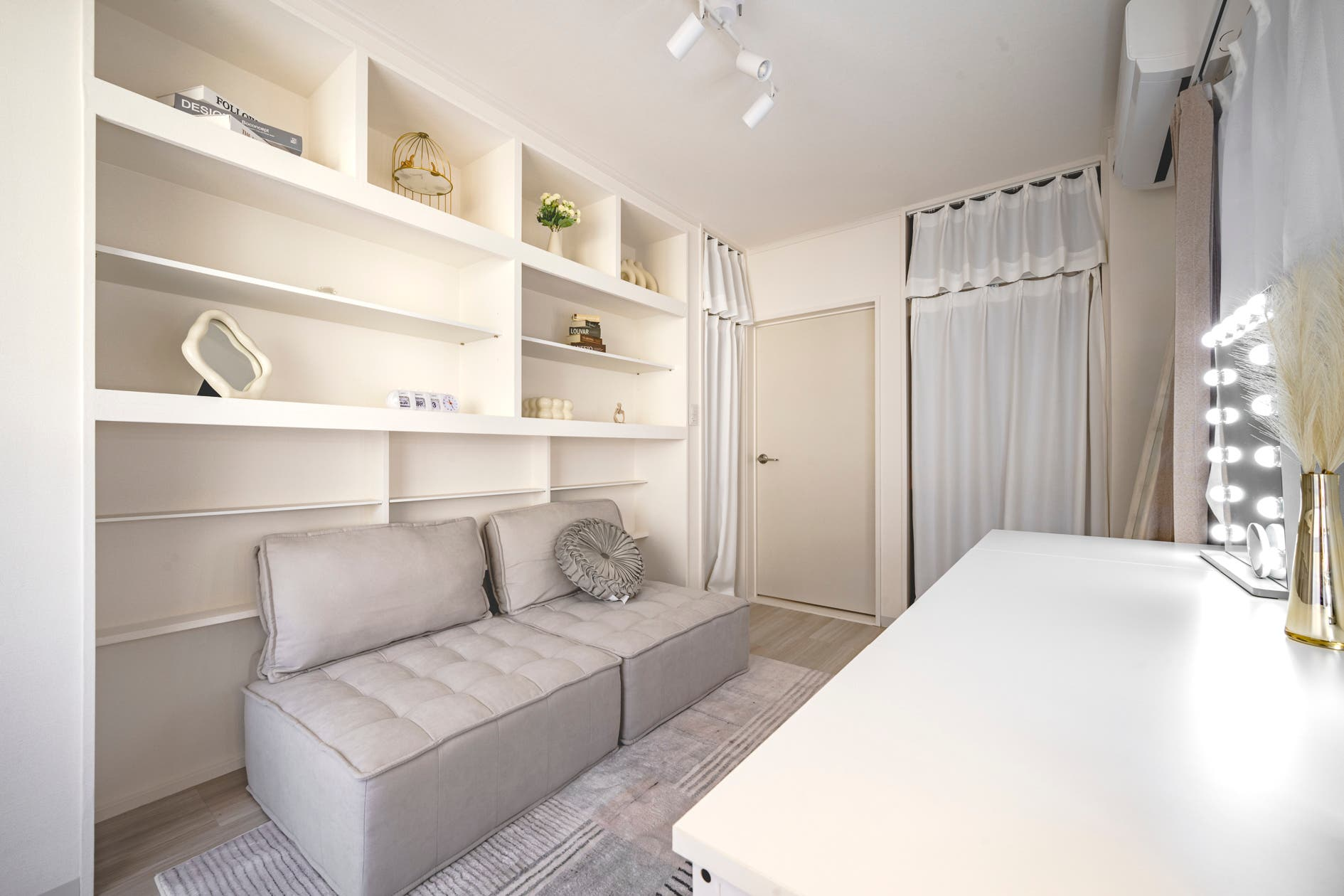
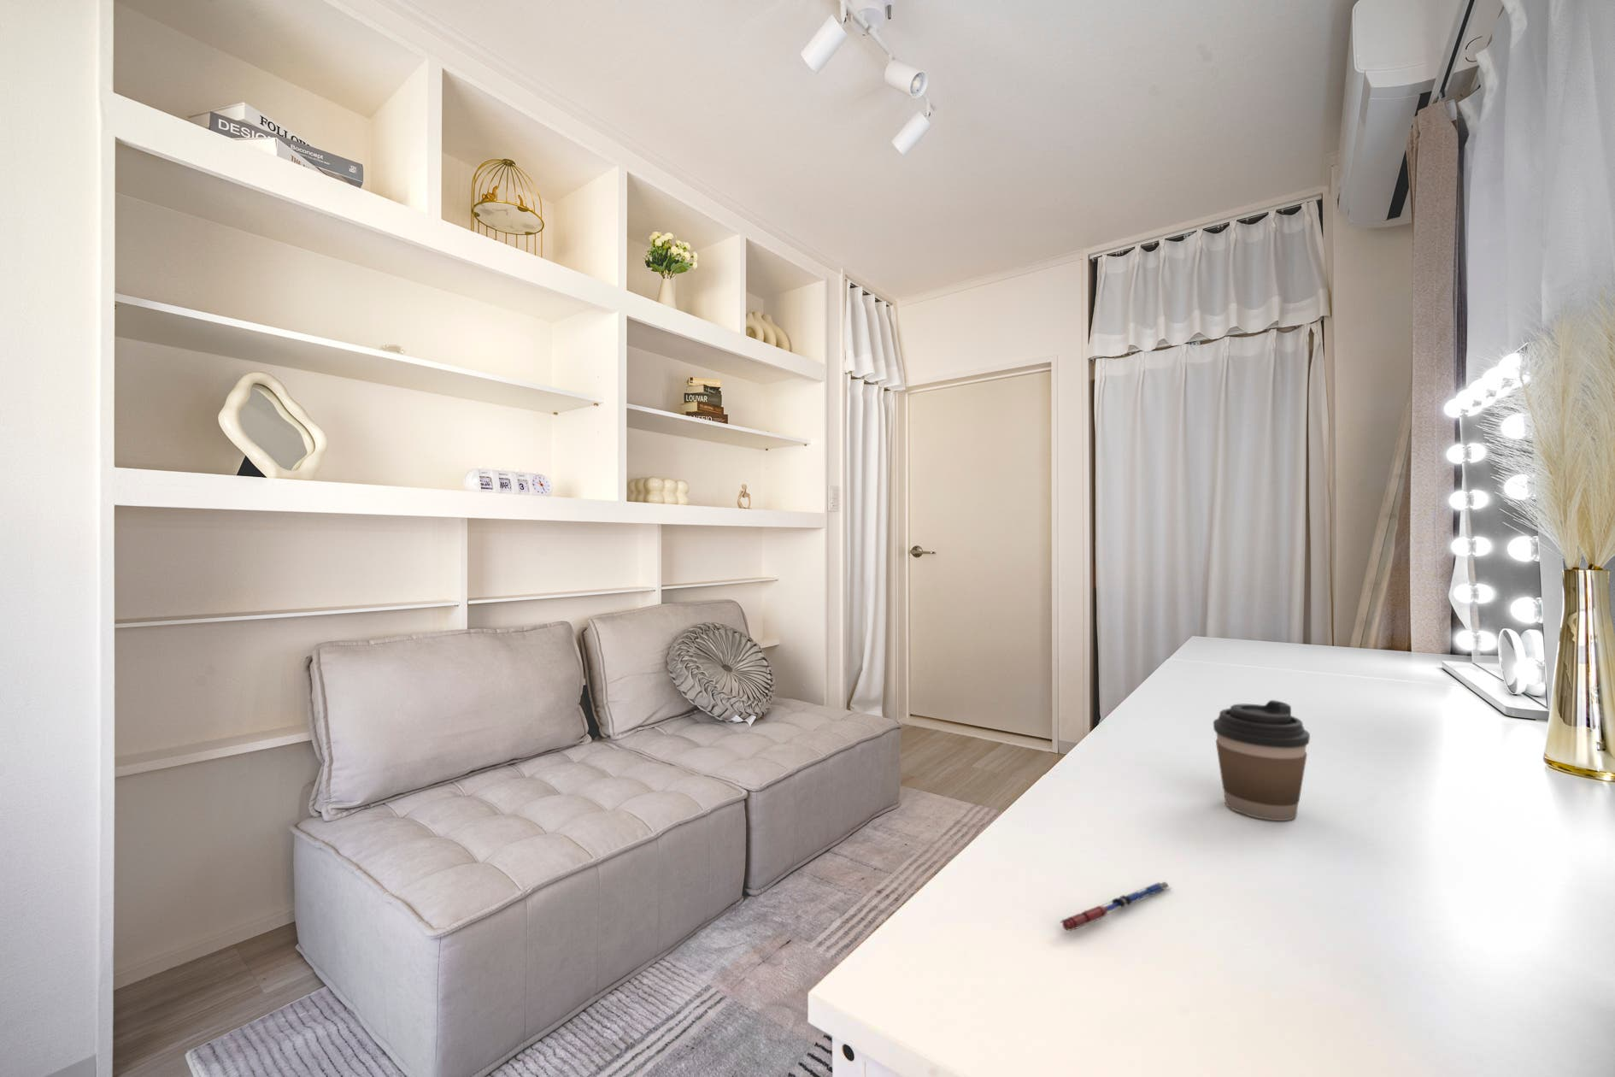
+ coffee cup [1212,700,1311,821]
+ pen [1059,881,1173,932]
